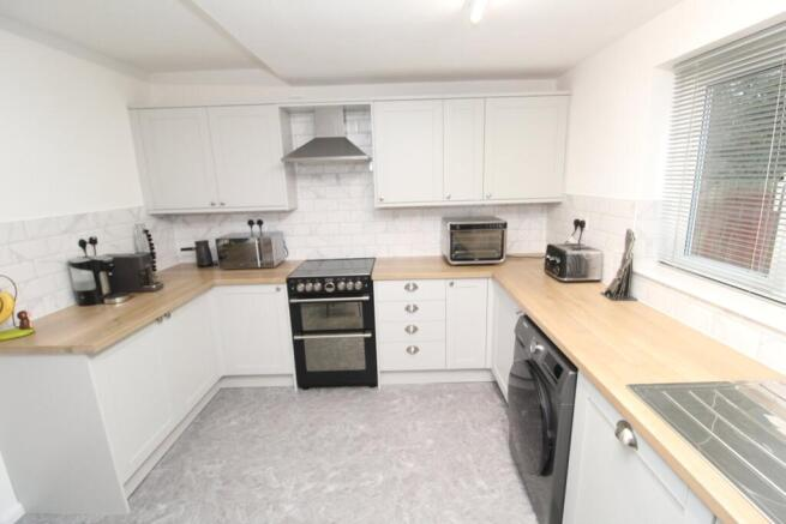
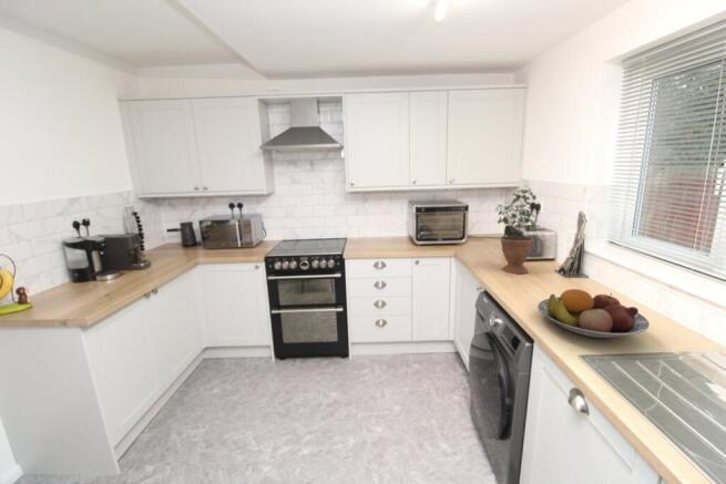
+ potted plant [495,185,538,275]
+ fruit bowl [536,288,651,339]
